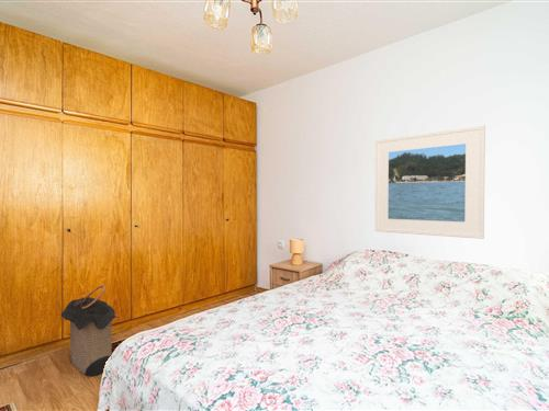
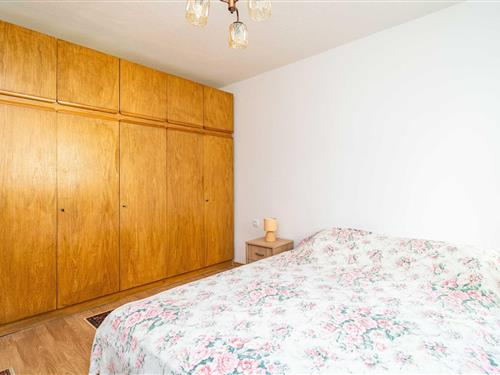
- laundry hamper [60,284,119,377]
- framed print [374,124,486,240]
